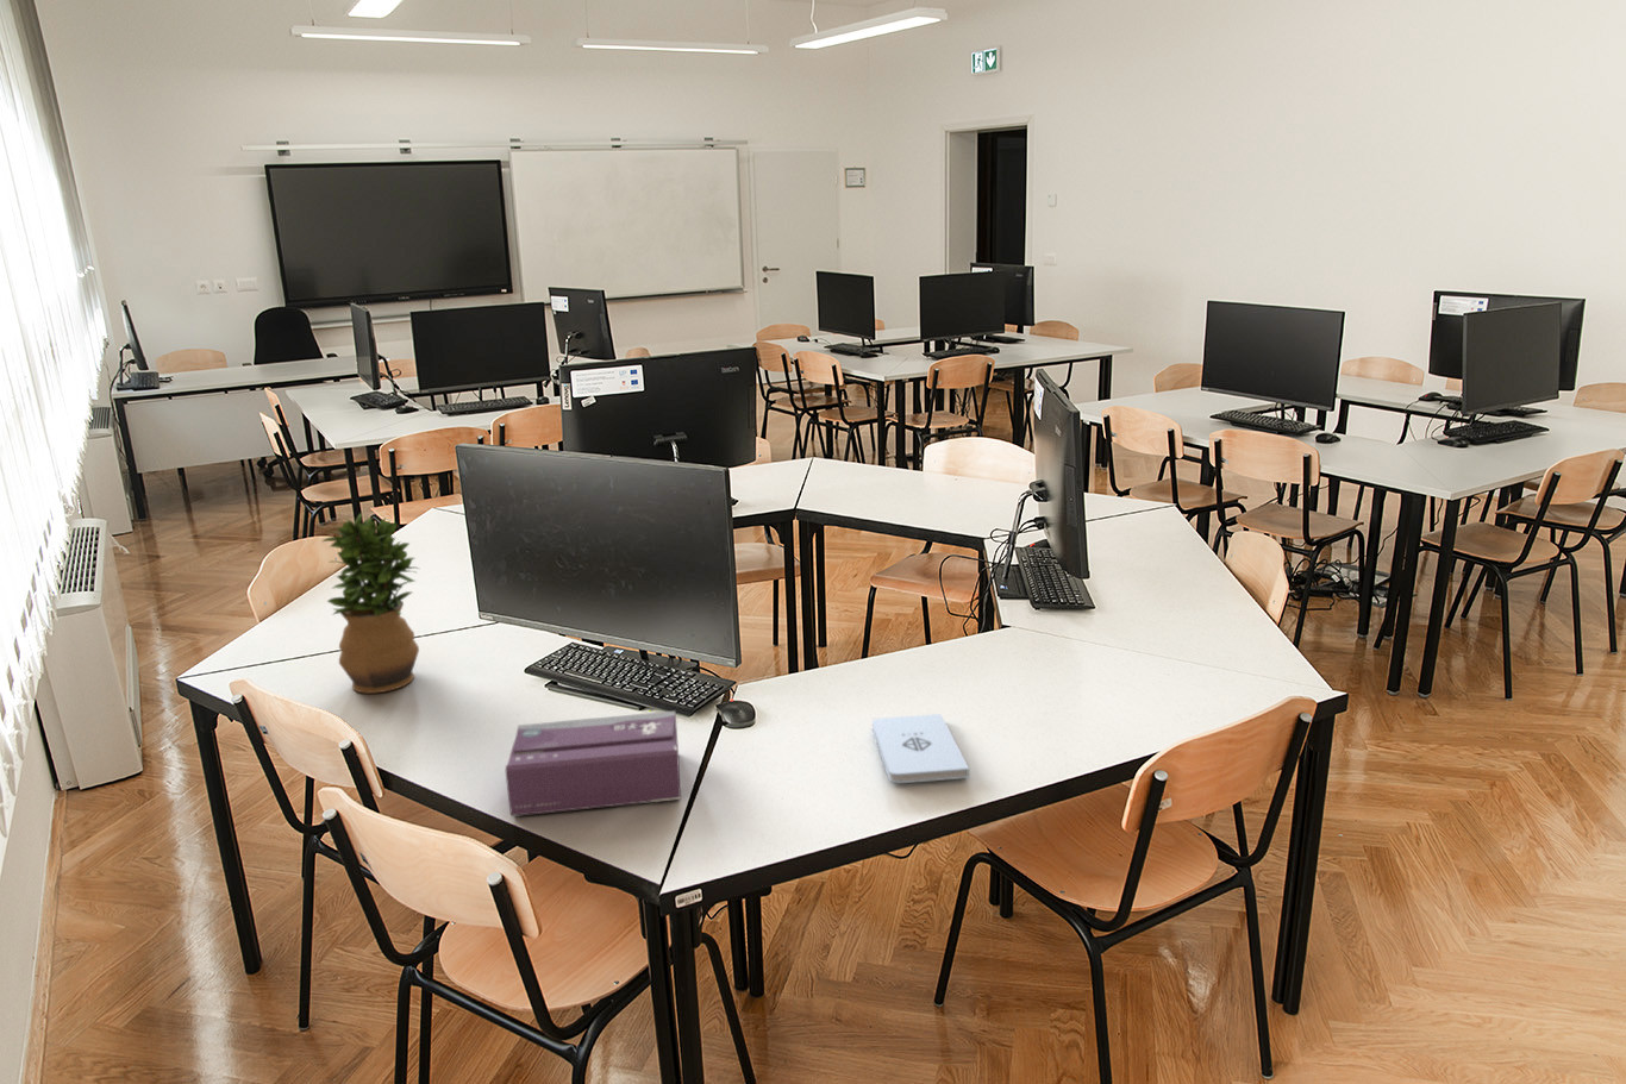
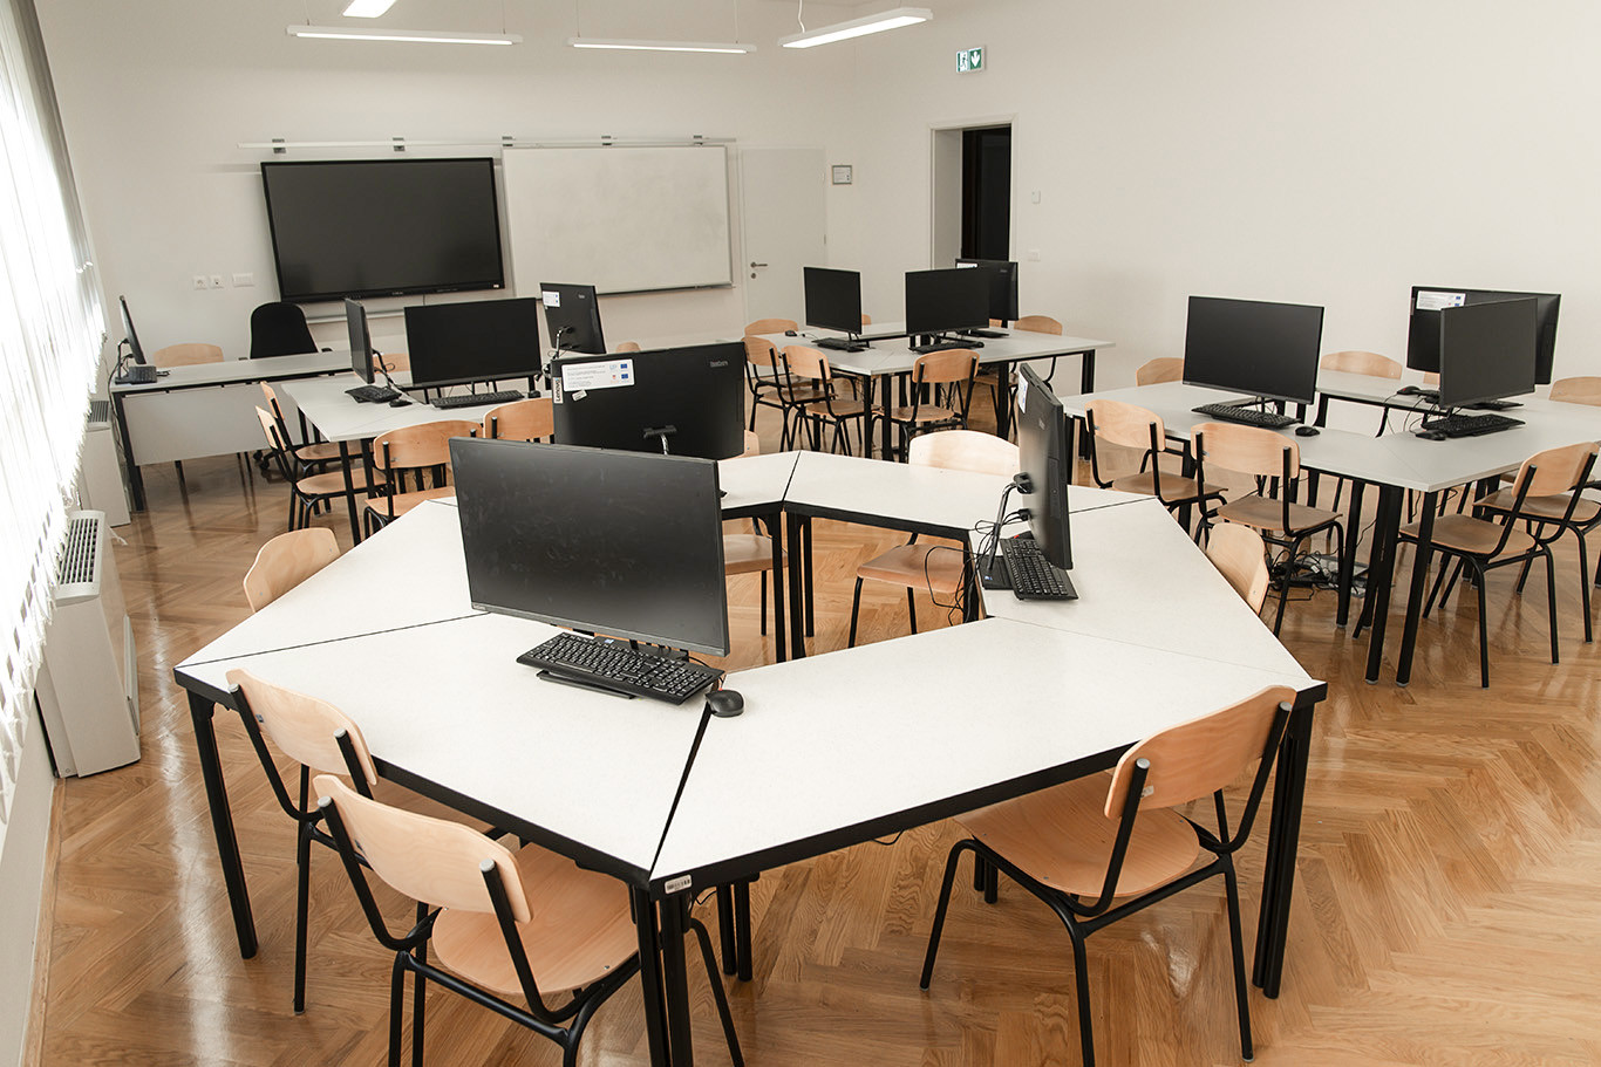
- potted plant [322,511,420,694]
- notepad [870,713,970,784]
- tissue box [504,710,682,818]
